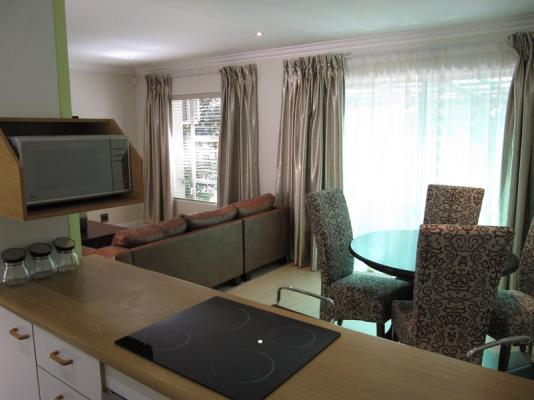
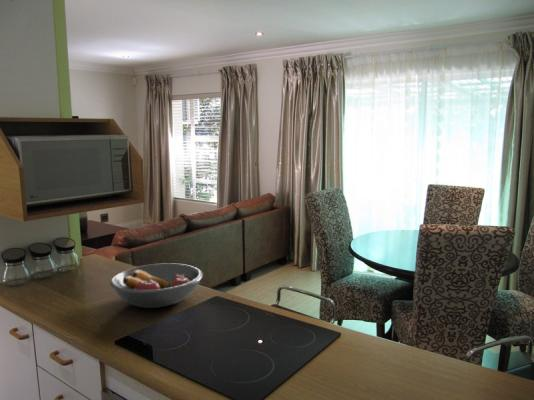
+ fruit bowl [108,262,204,309]
